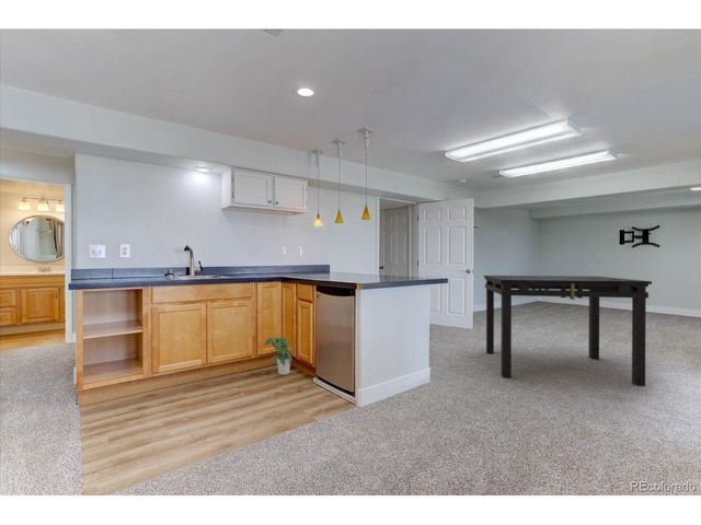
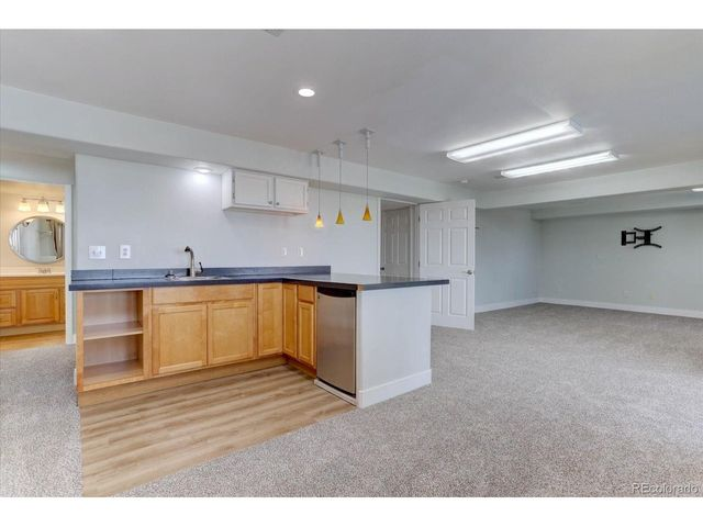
- potted plant [264,336,294,376]
- dining table [483,275,653,387]
